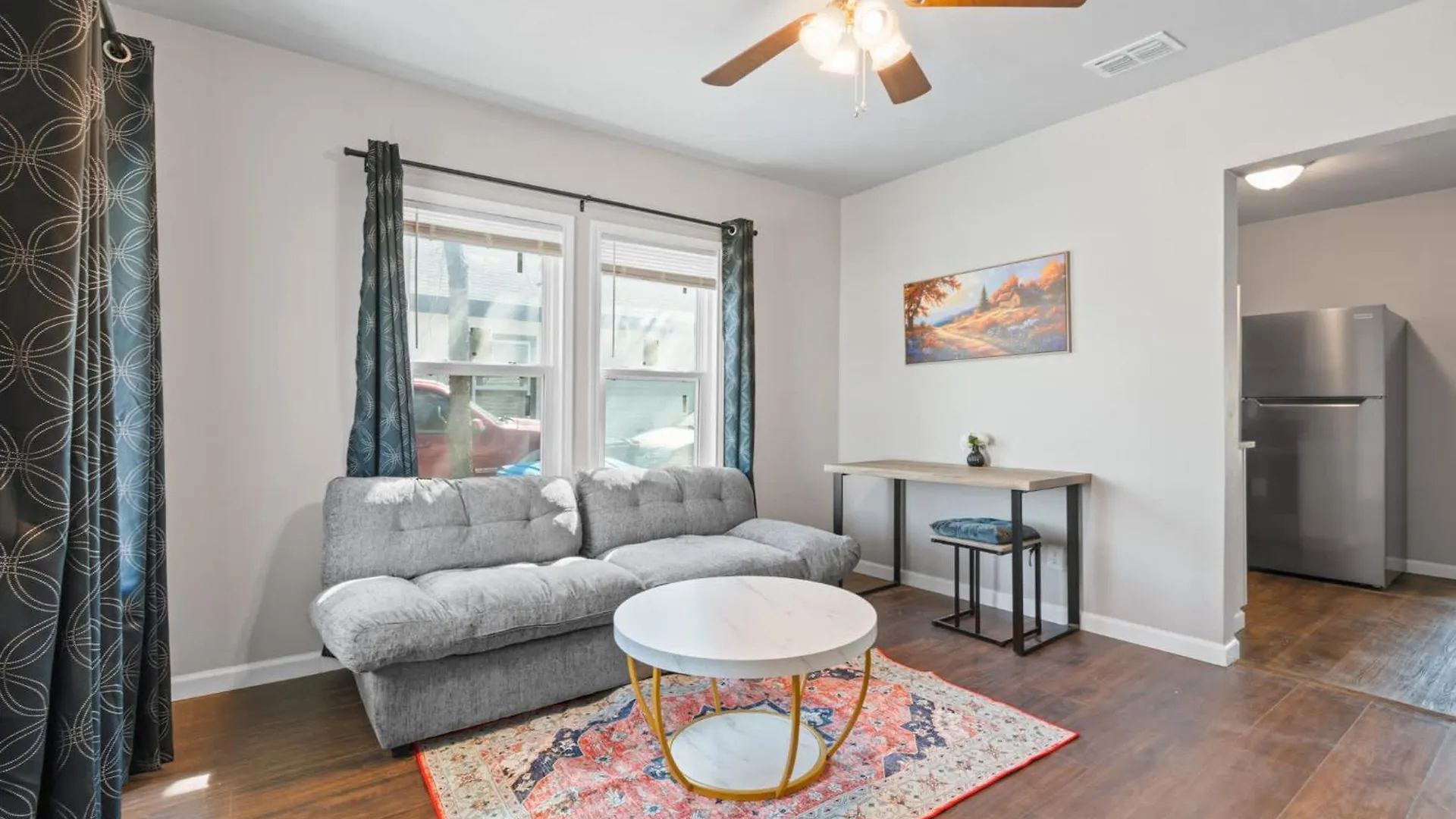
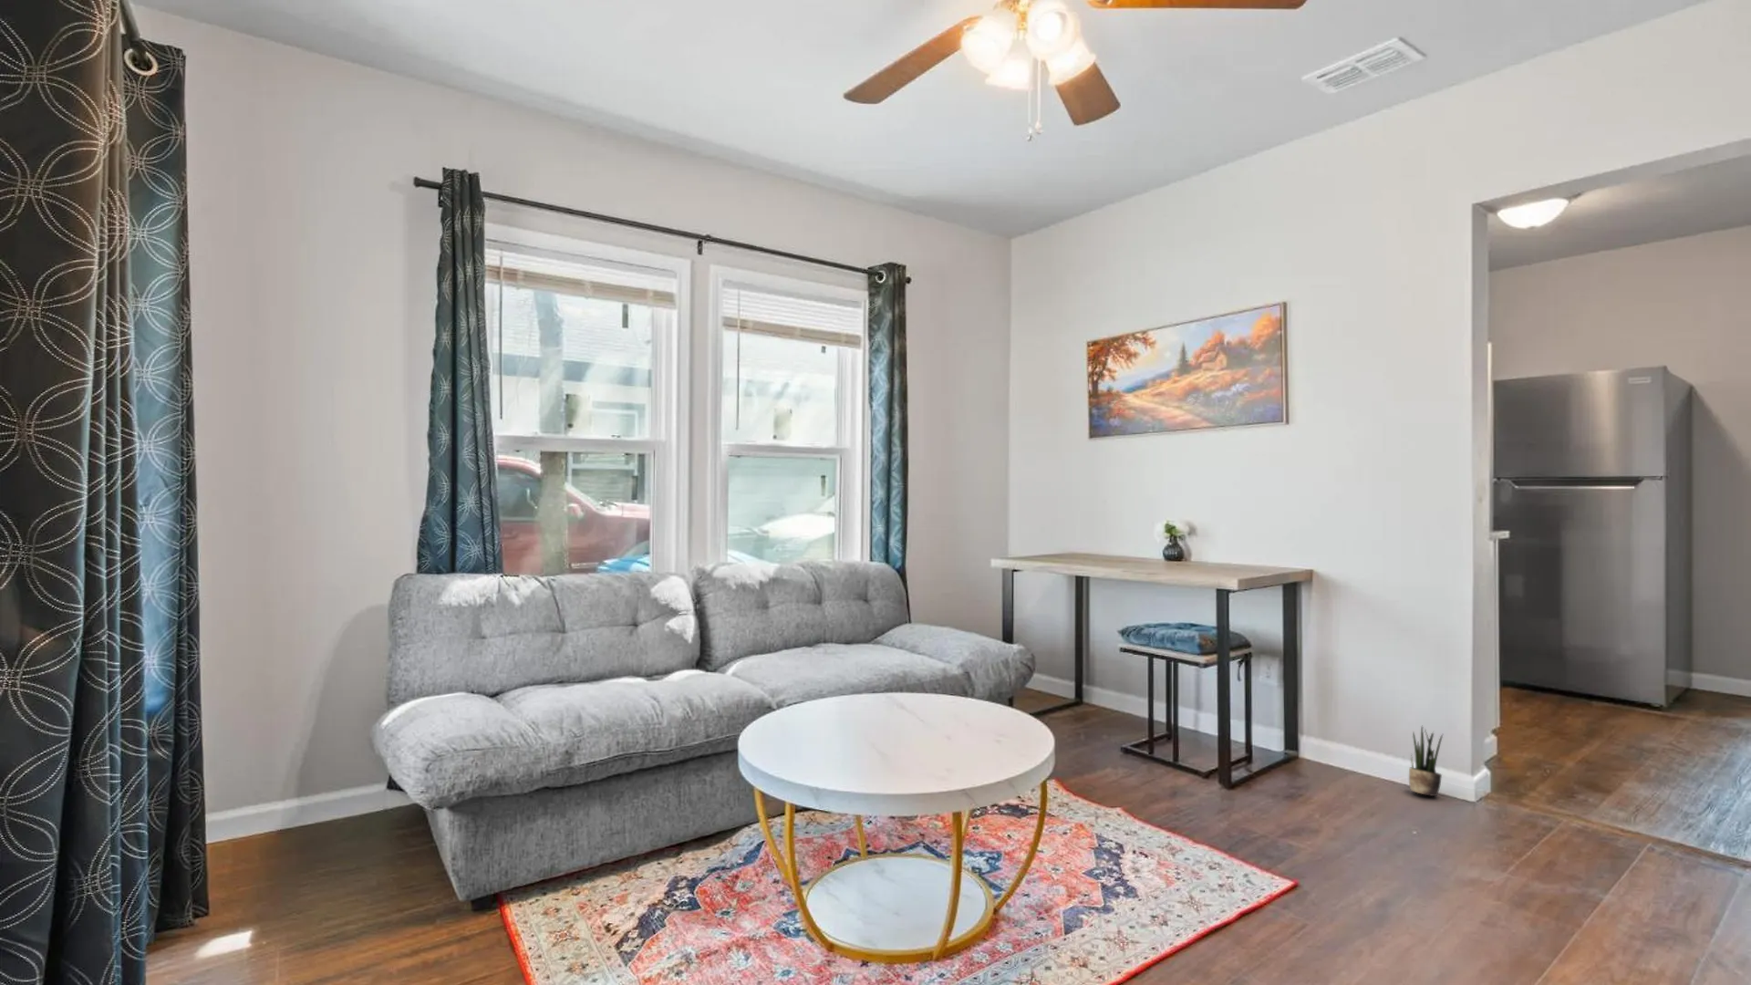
+ potted plant [1408,725,1443,797]
